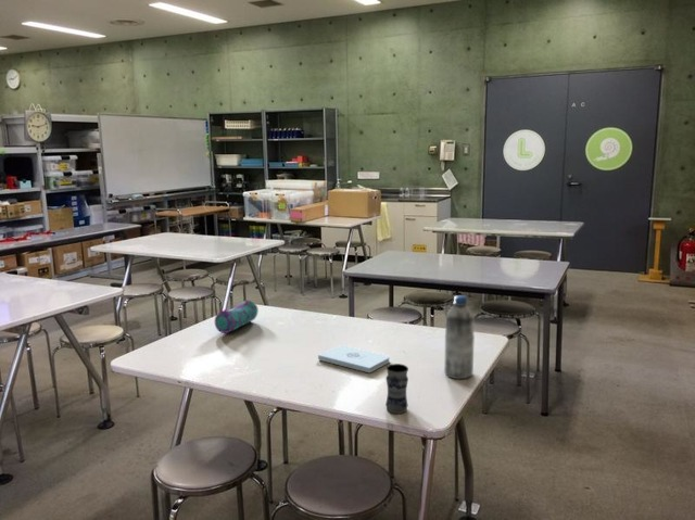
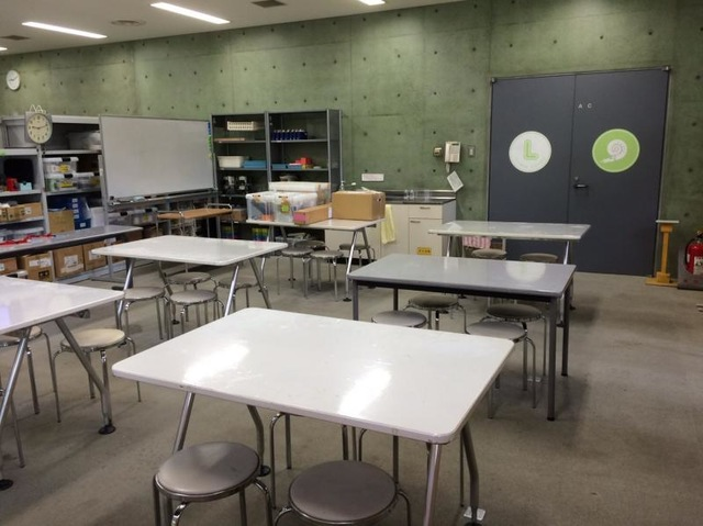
- pencil case [214,299,260,334]
- water bottle [443,294,476,380]
- jar [384,363,409,415]
- notepad [317,344,391,373]
